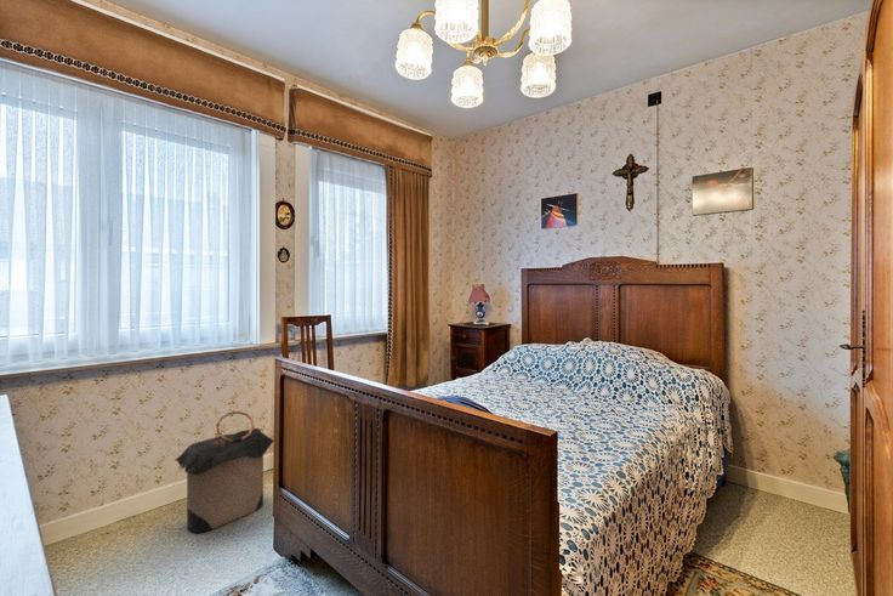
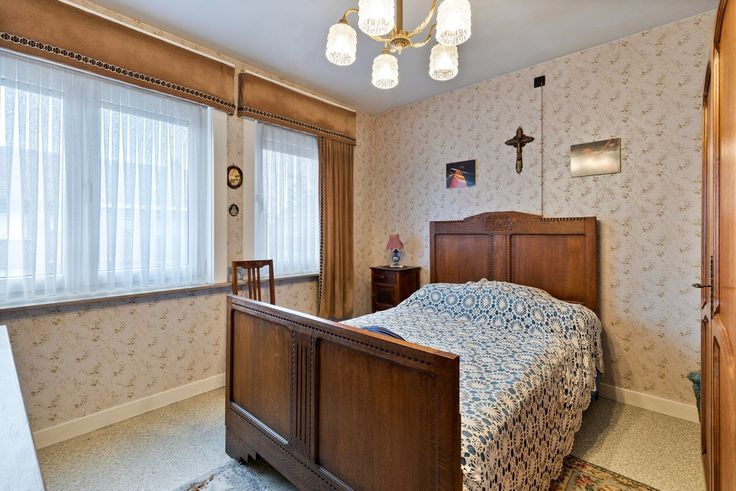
- laundry hamper [172,409,275,534]
